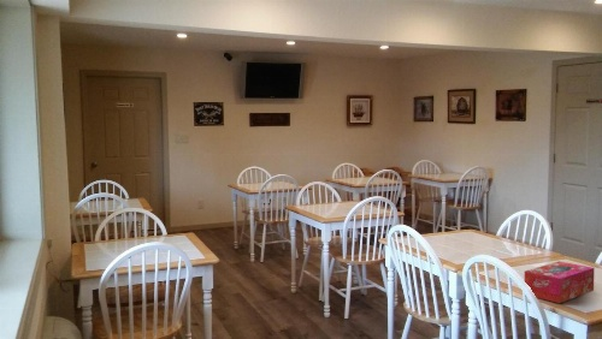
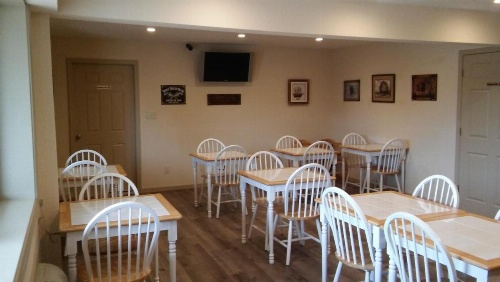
- tissue box [524,260,596,304]
